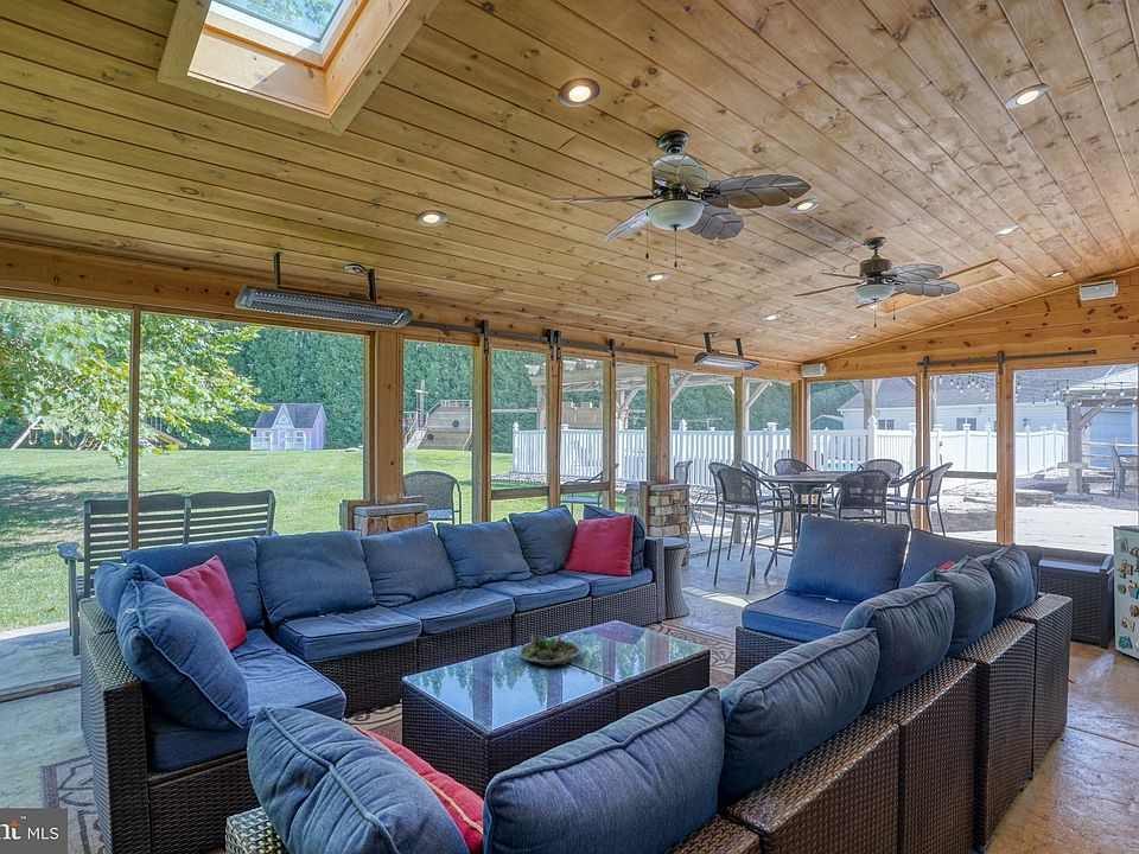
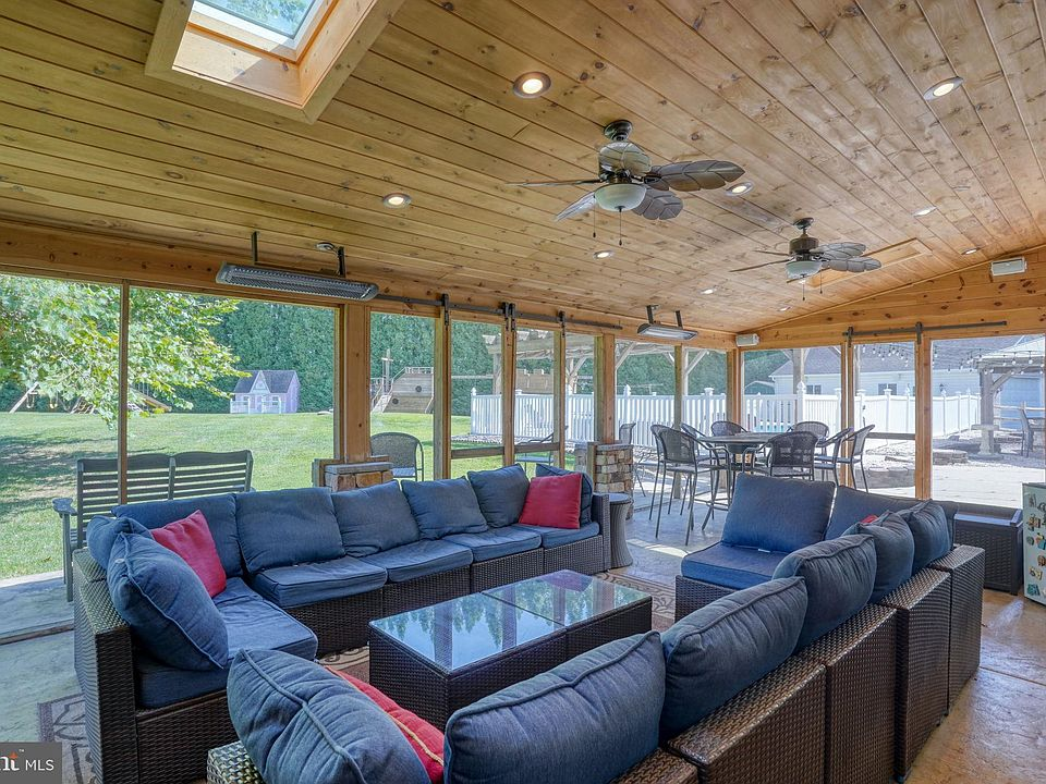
- succulent planter [517,632,583,667]
